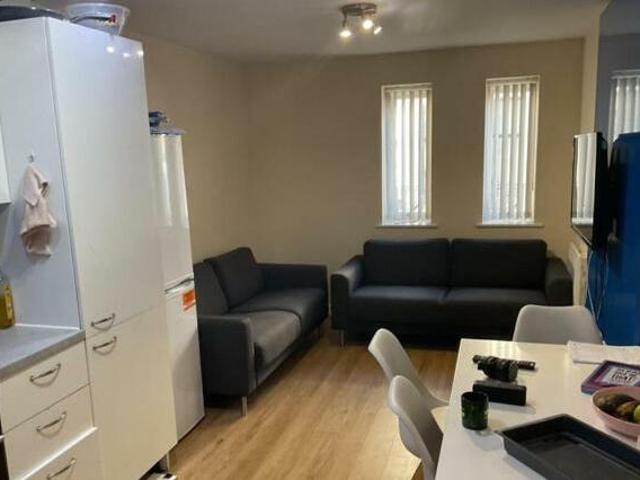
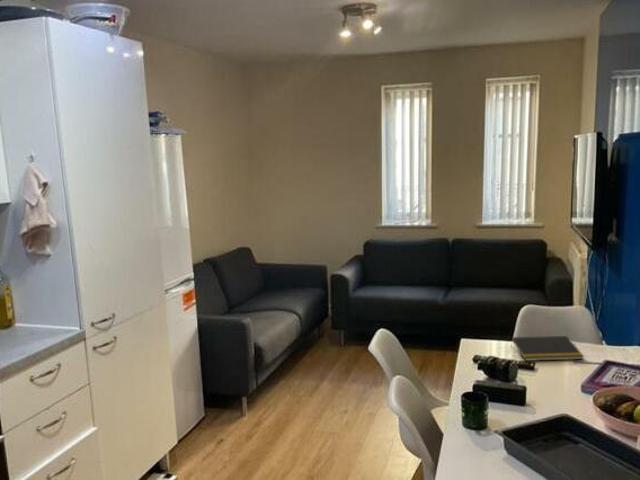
+ notepad [509,335,585,362]
